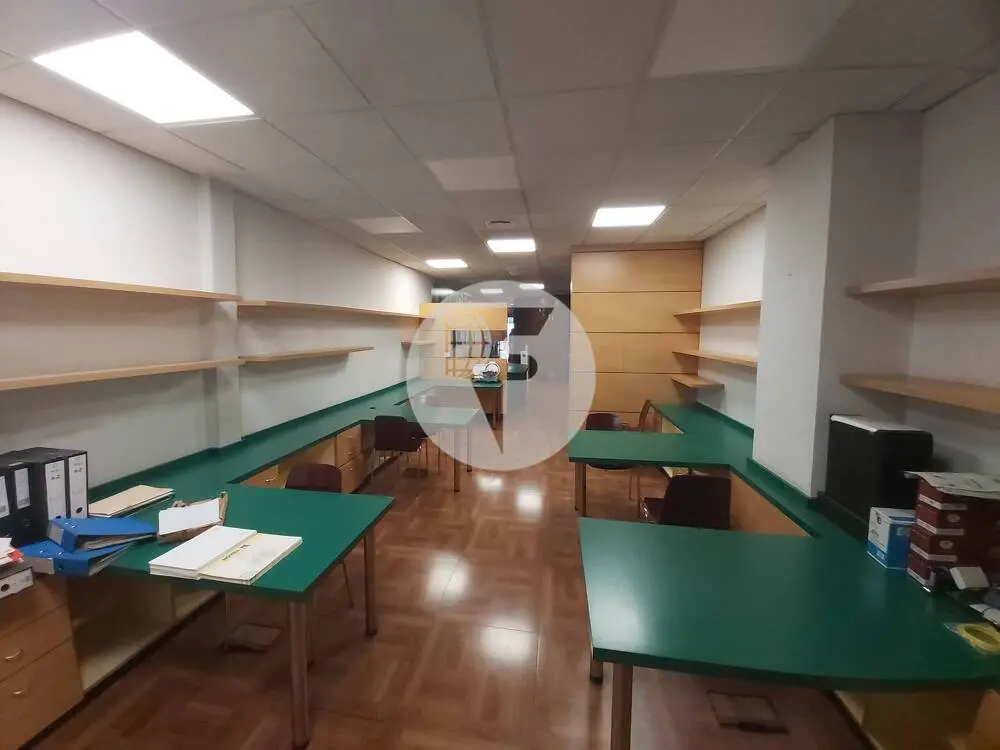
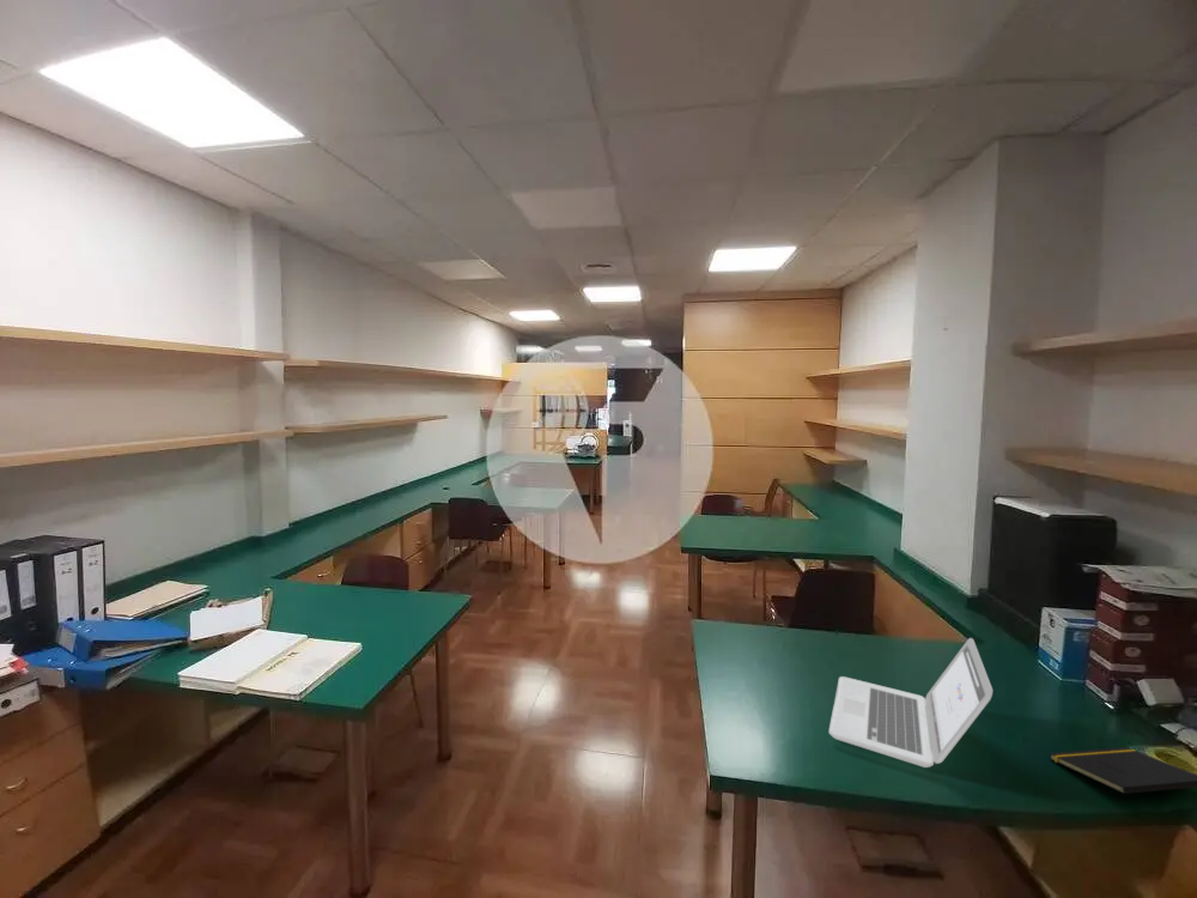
+ notepad [1049,746,1197,795]
+ laptop [828,637,994,769]
